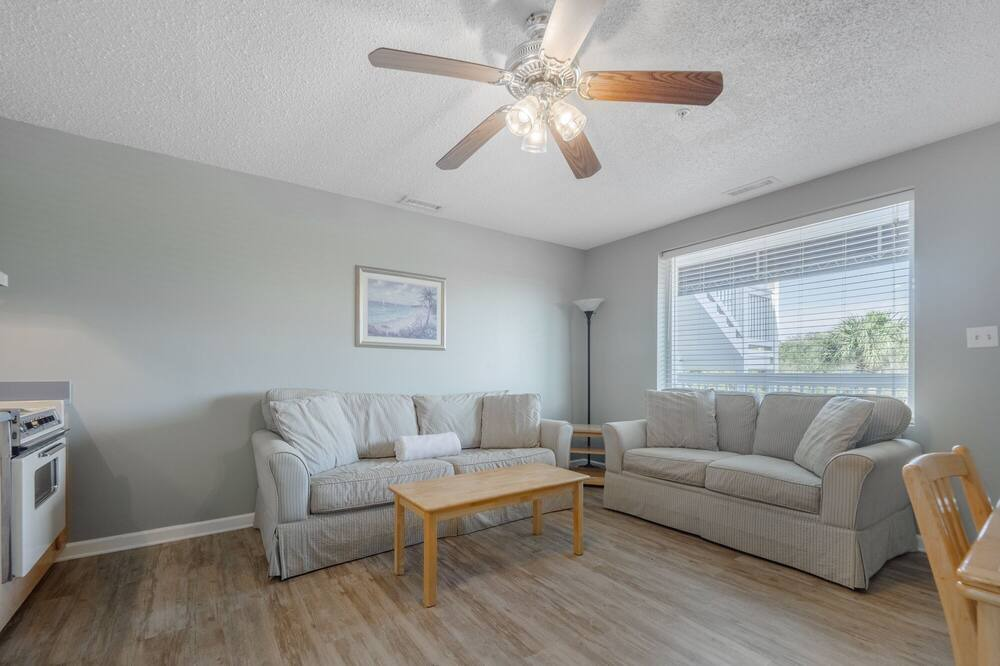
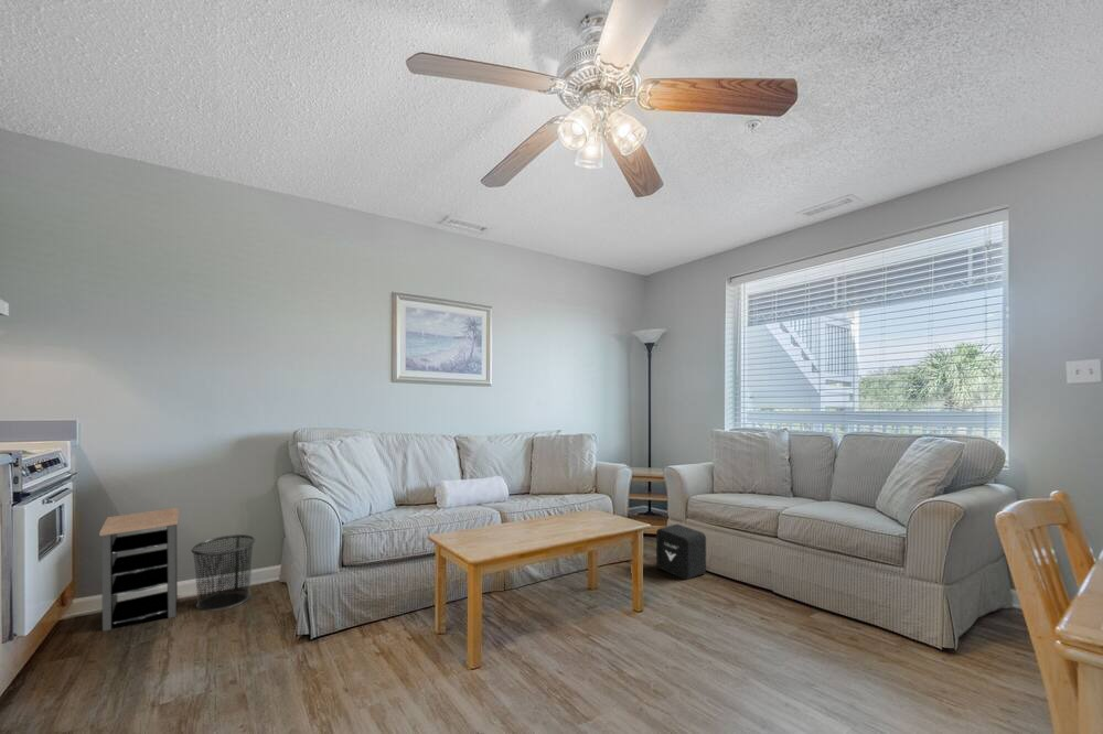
+ waste bin [190,533,257,612]
+ side table [98,507,180,633]
+ air purifier [655,522,707,581]
